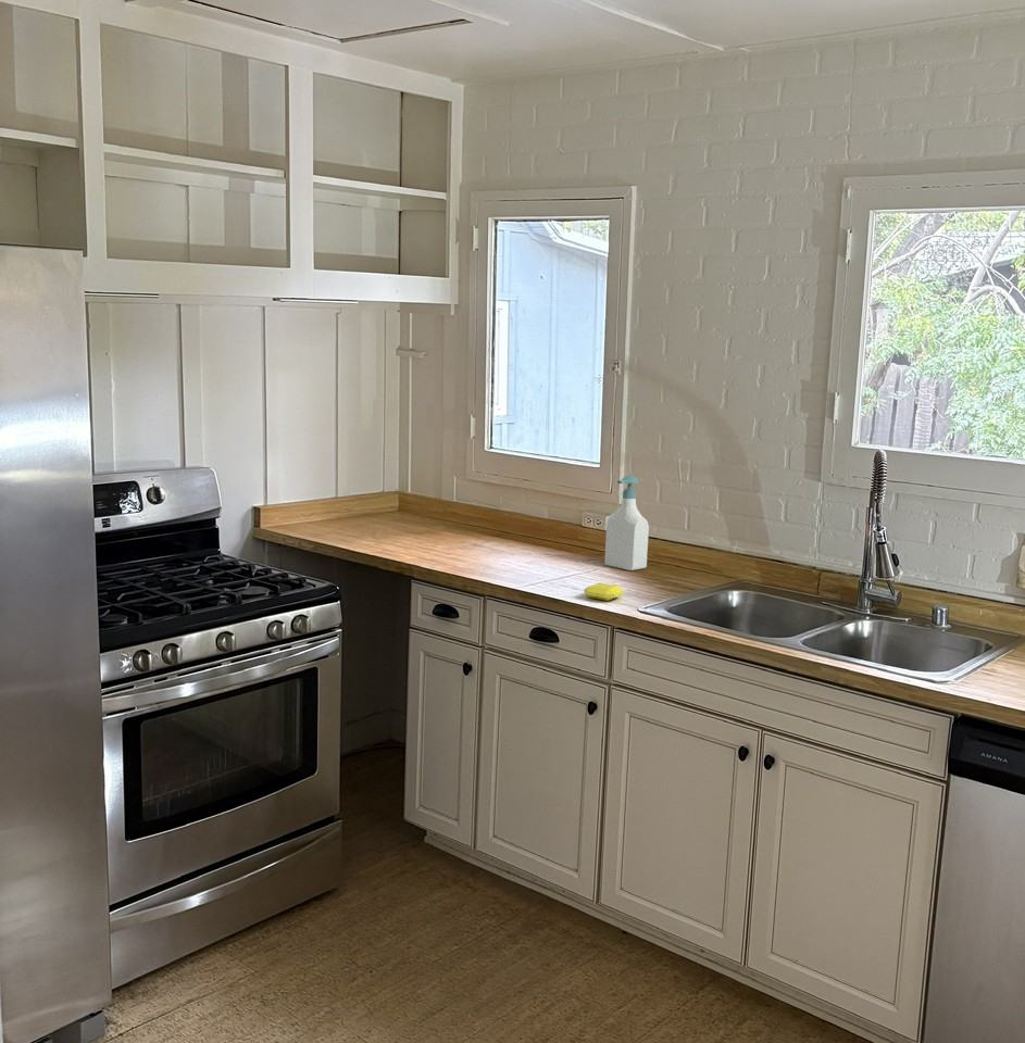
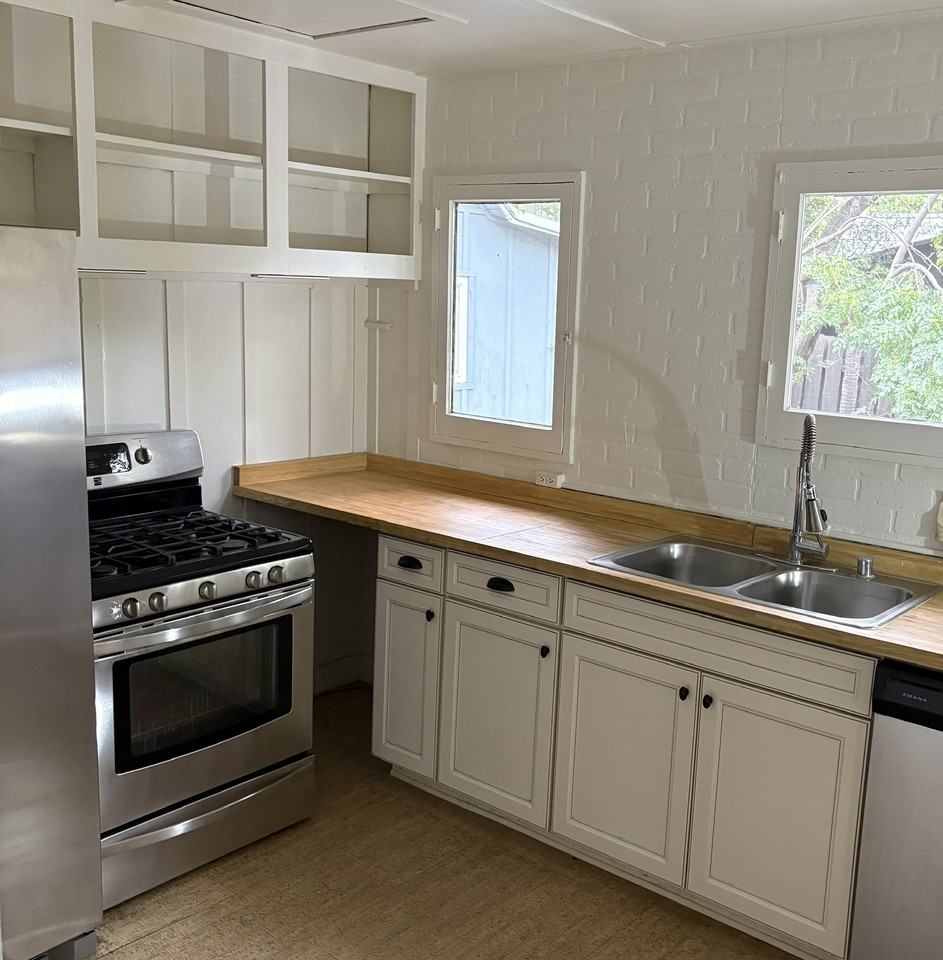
- soap bar [584,581,625,602]
- soap bottle [603,475,650,571]
